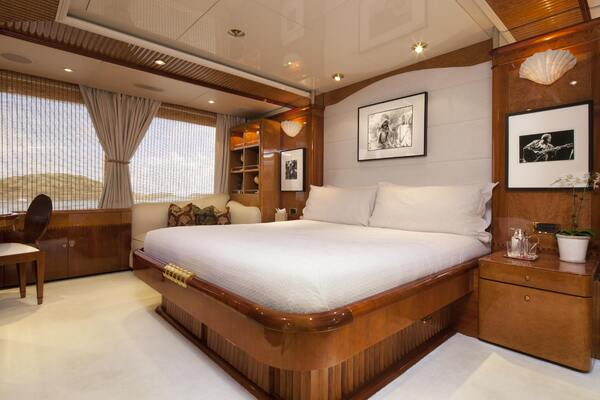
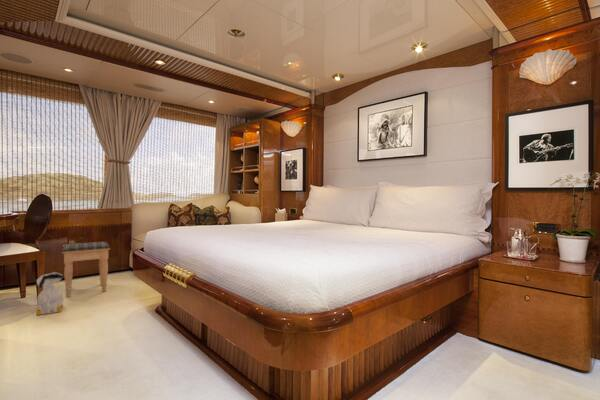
+ footstool [61,241,111,298]
+ bag [35,271,64,316]
